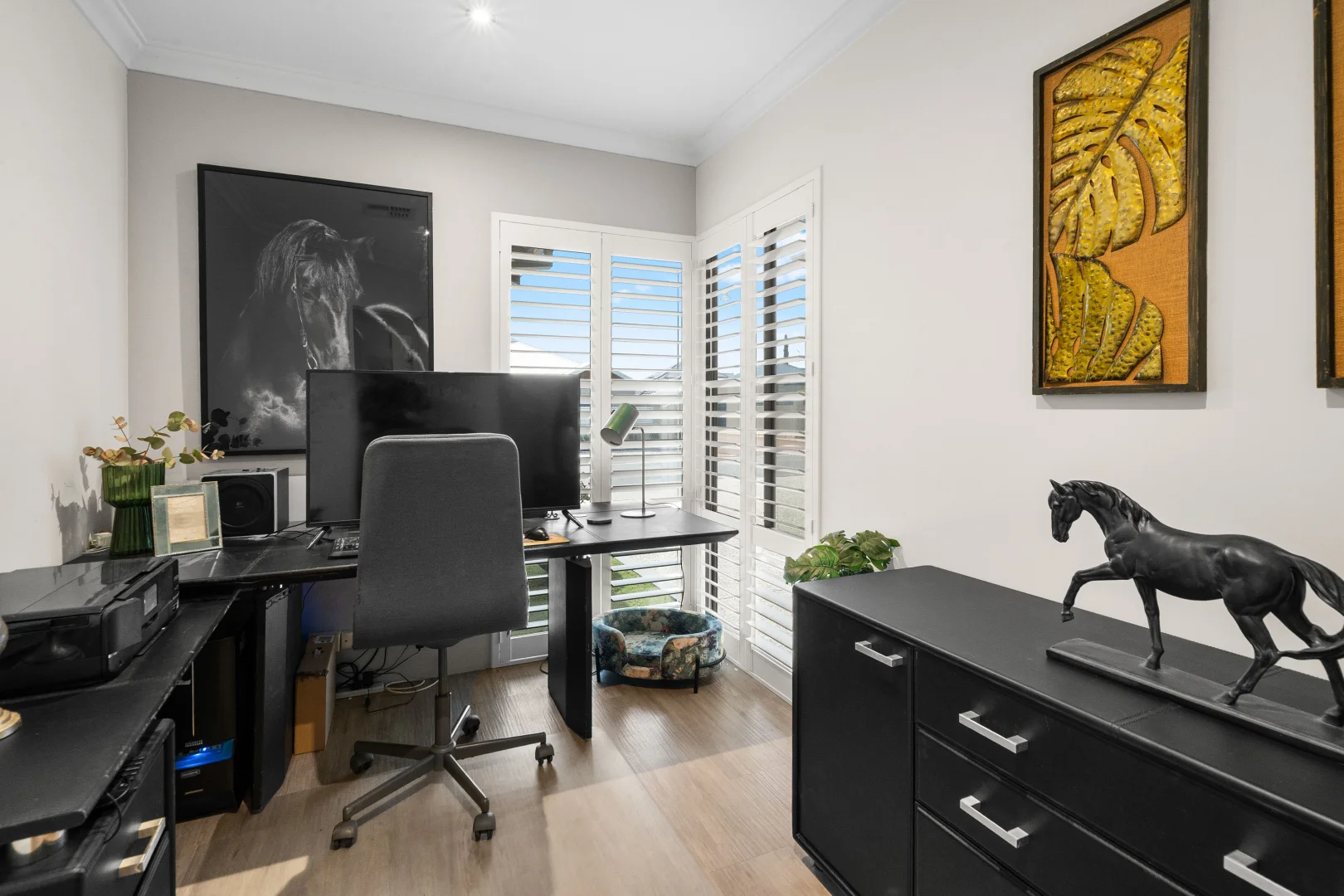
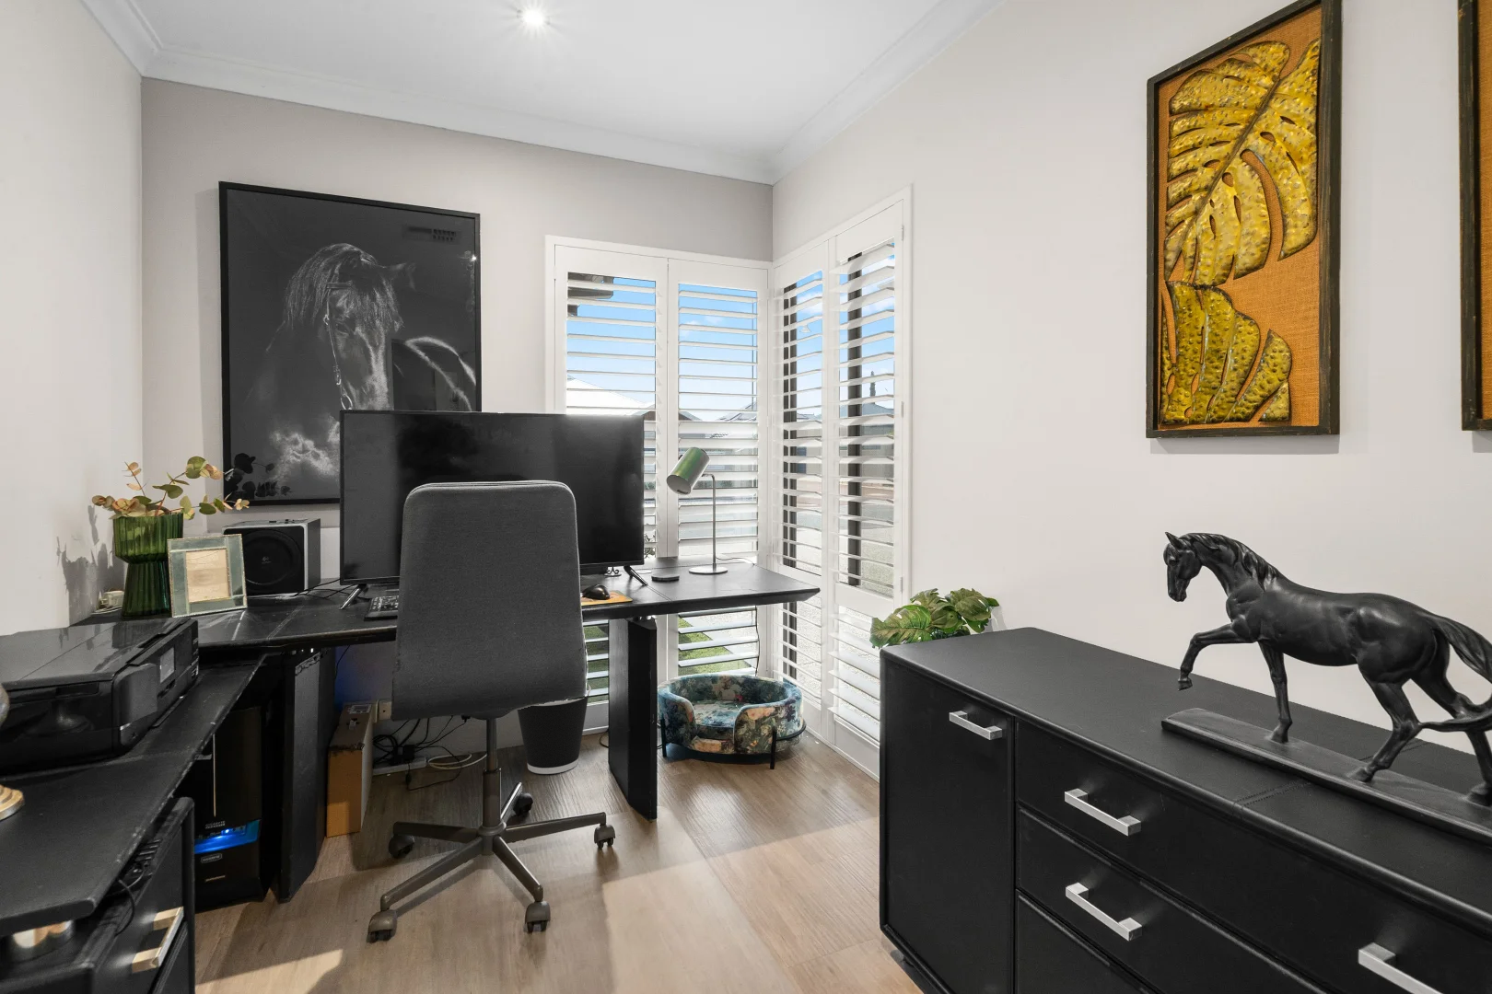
+ wastebasket [516,684,592,775]
